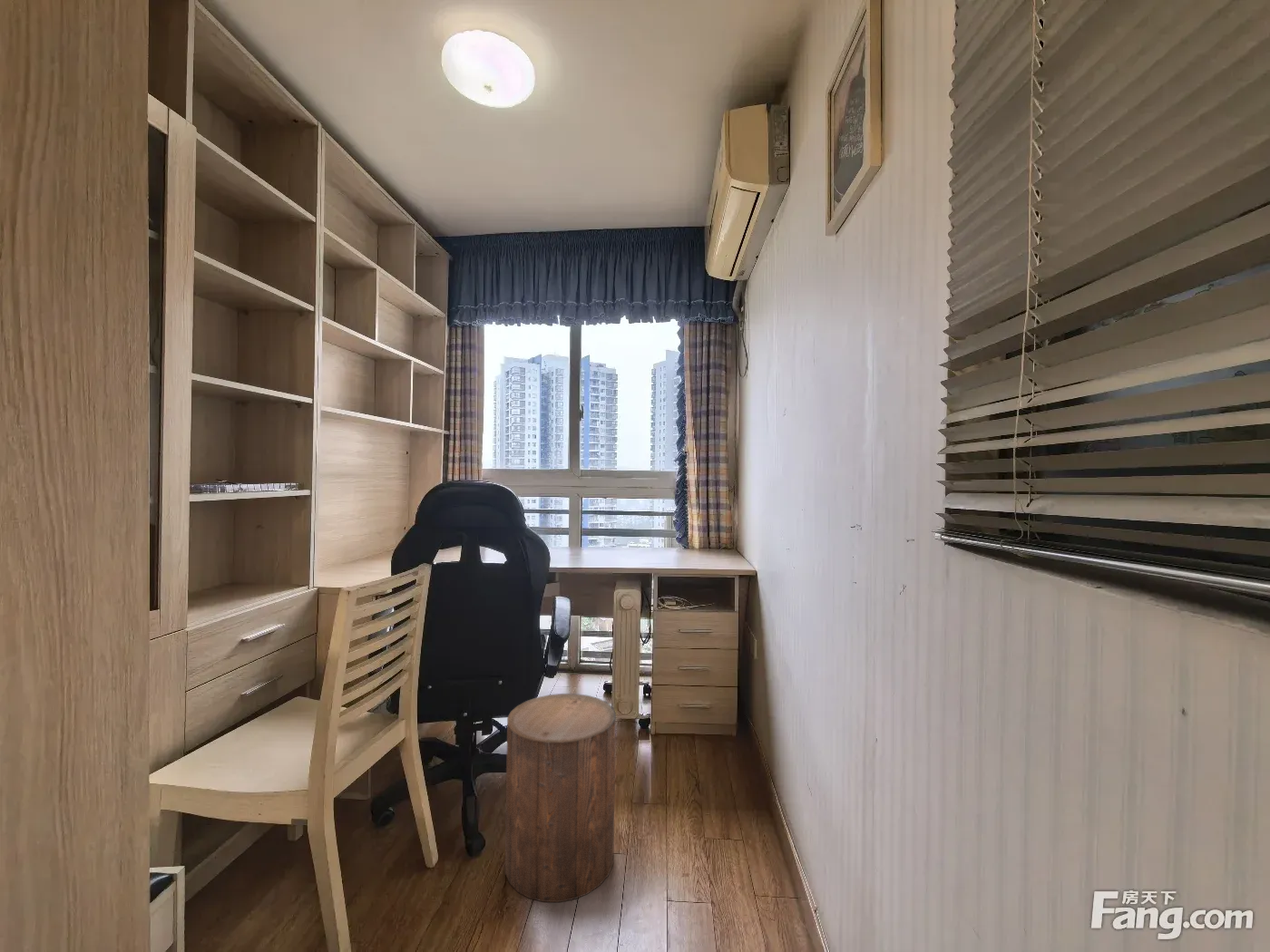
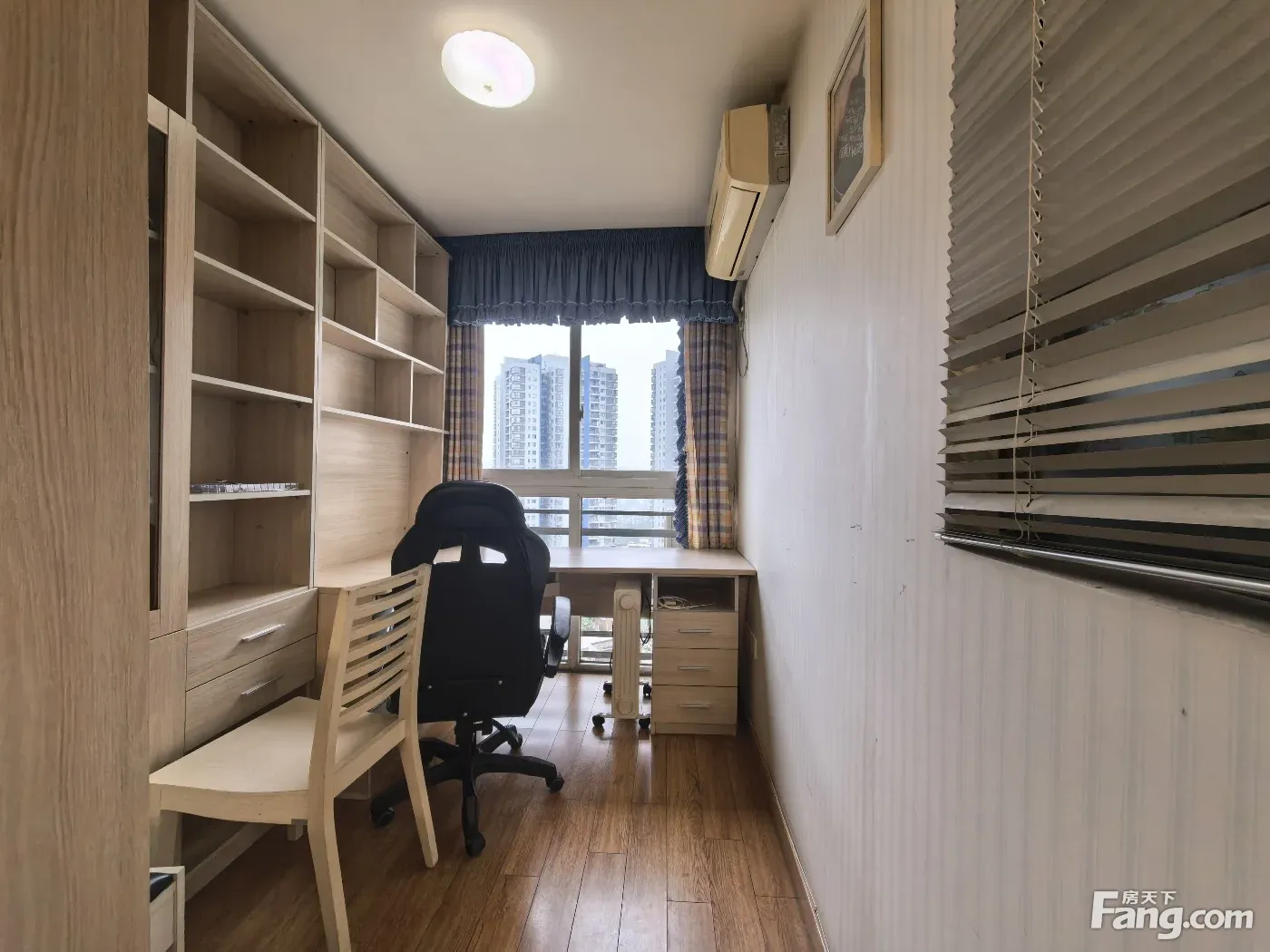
- stool [504,693,617,903]
